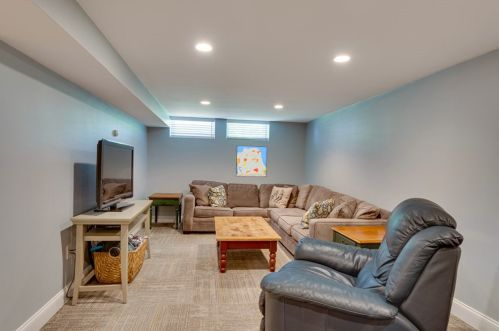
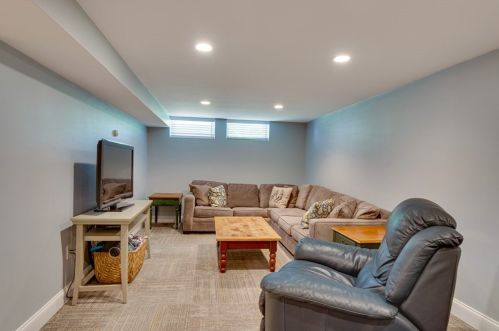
- wall art [235,145,268,178]
